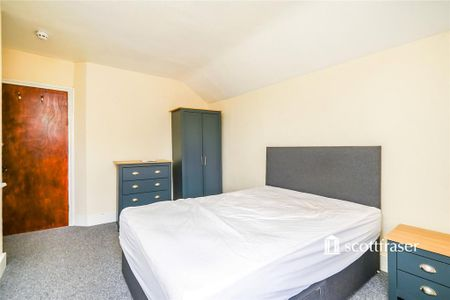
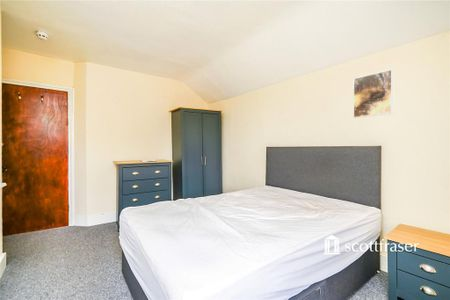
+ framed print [352,68,394,119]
